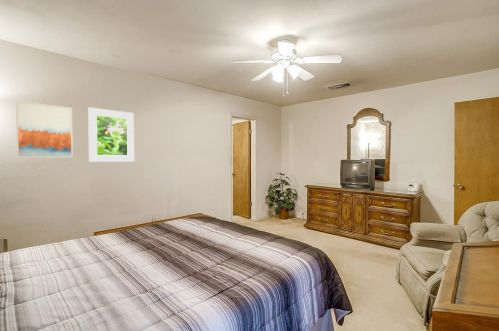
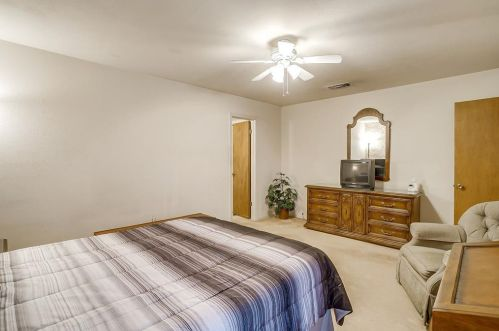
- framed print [87,106,135,163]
- wall art [15,100,74,159]
